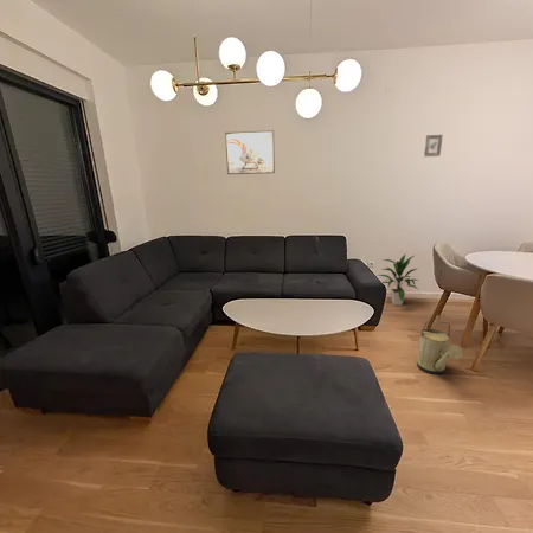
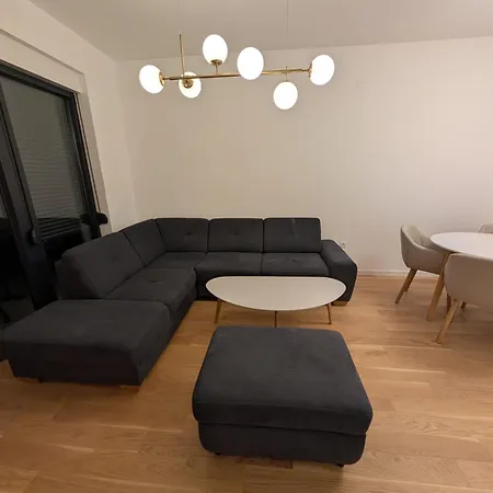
- indoor plant [377,253,419,307]
- watering can [416,321,464,375]
- picture frame [423,134,444,158]
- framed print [224,129,276,175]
